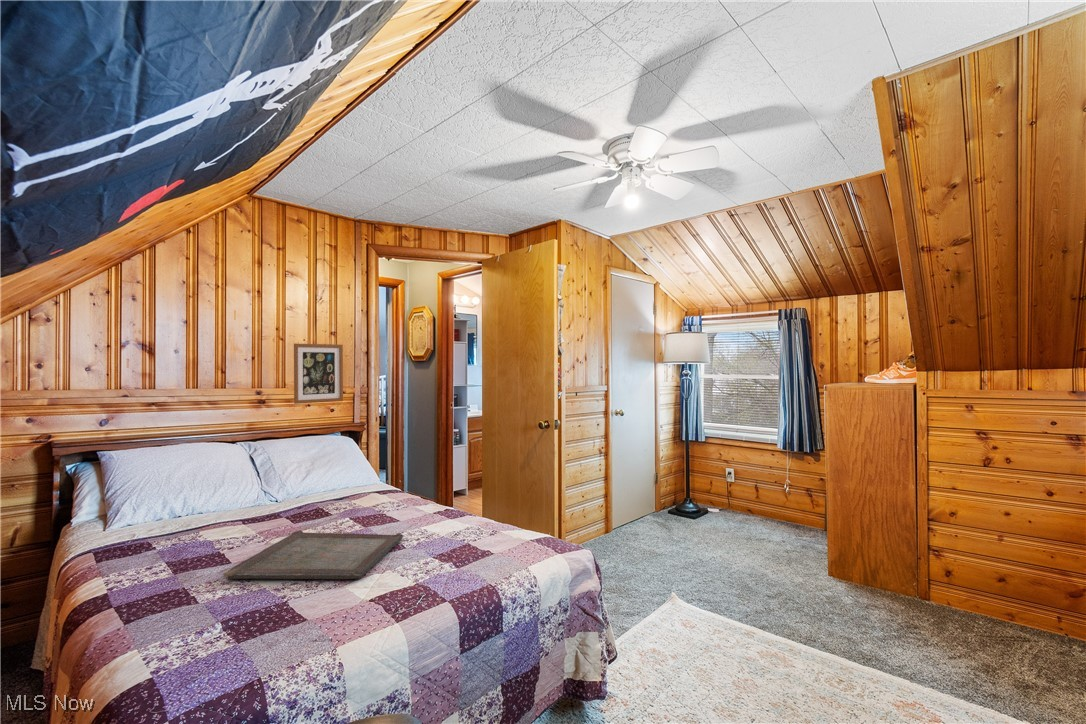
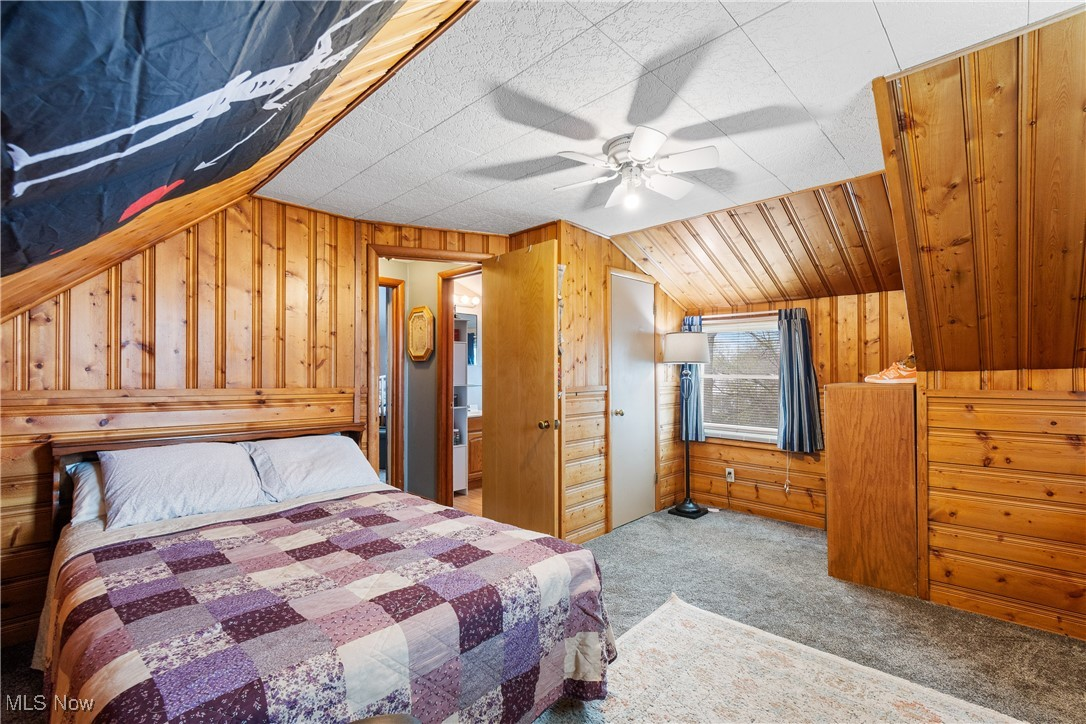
- wall art [293,343,344,405]
- serving tray [222,530,404,580]
